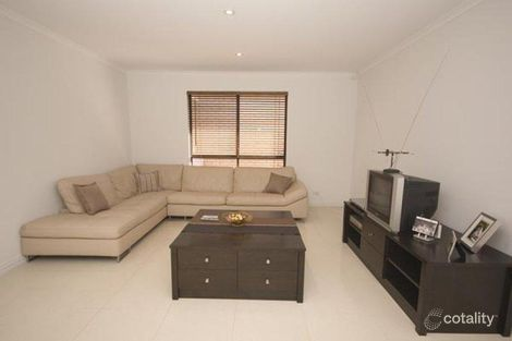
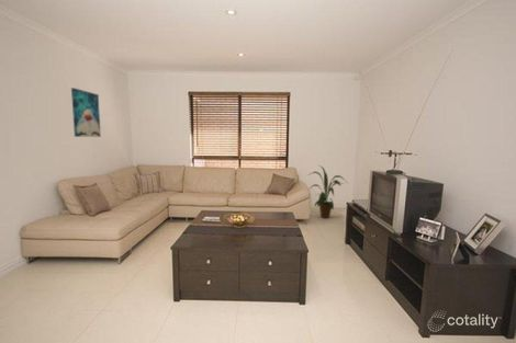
+ house plant [307,164,348,219]
+ wall art [70,87,102,138]
